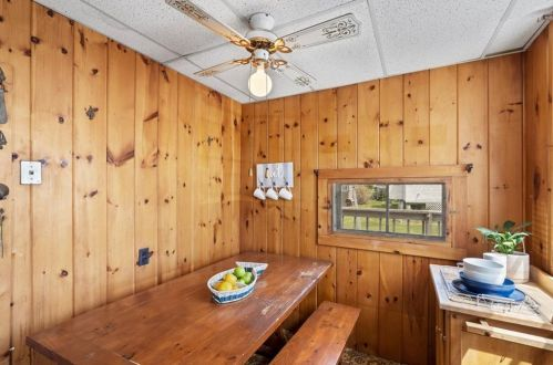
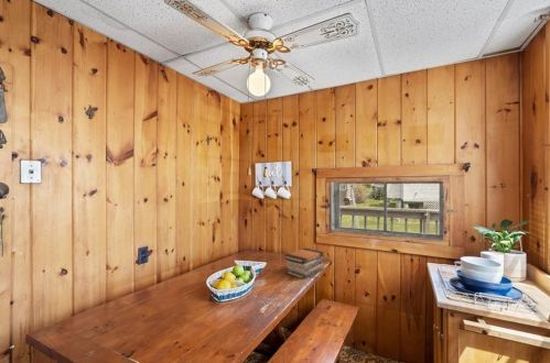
+ book stack [283,248,325,280]
